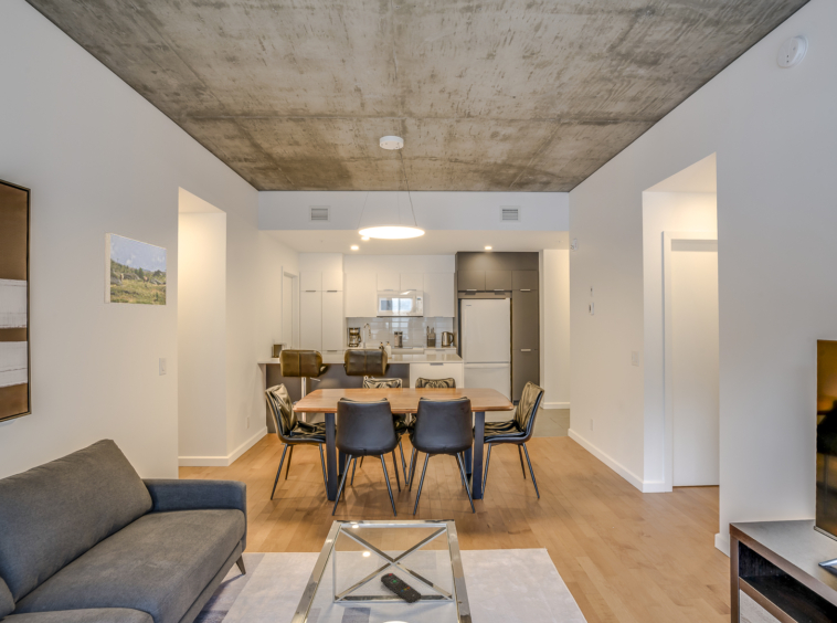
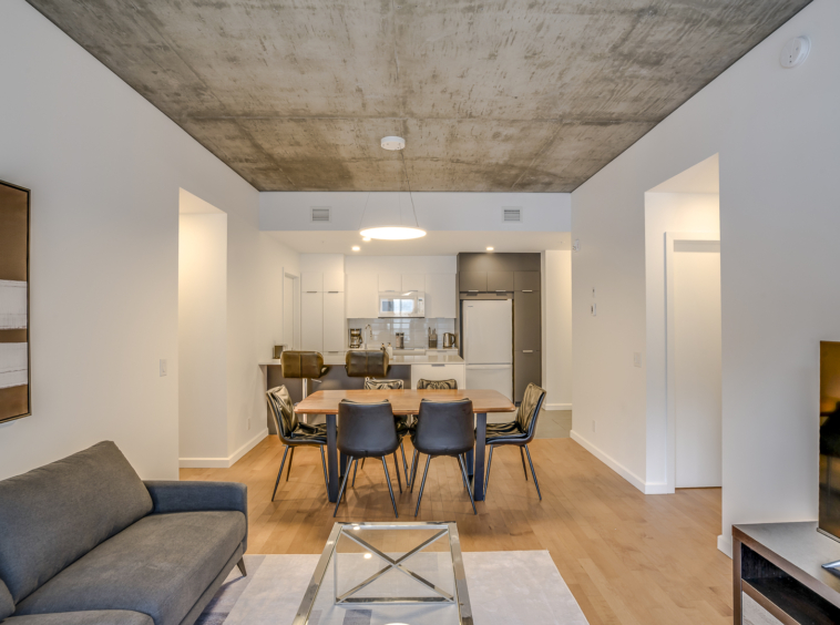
- remote control [380,572,422,604]
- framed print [104,232,168,307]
